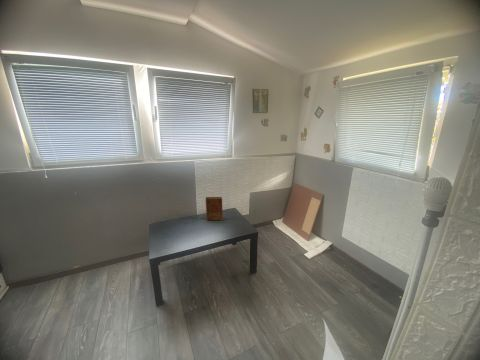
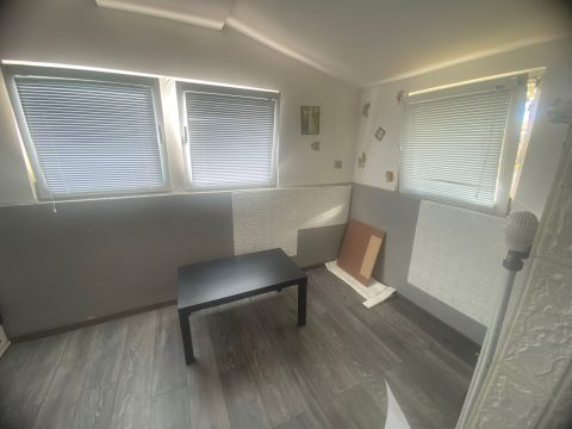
- book [205,196,223,221]
